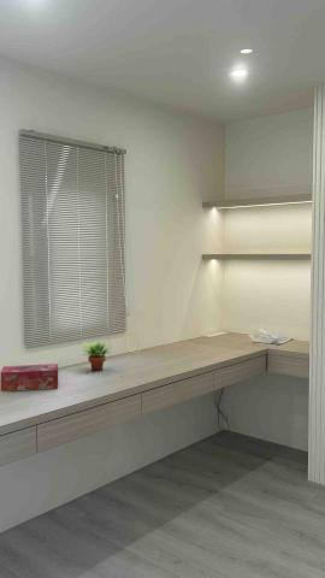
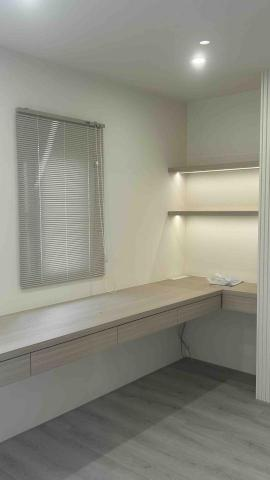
- succulent plant [77,338,113,372]
- tissue box [0,362,59,393]
